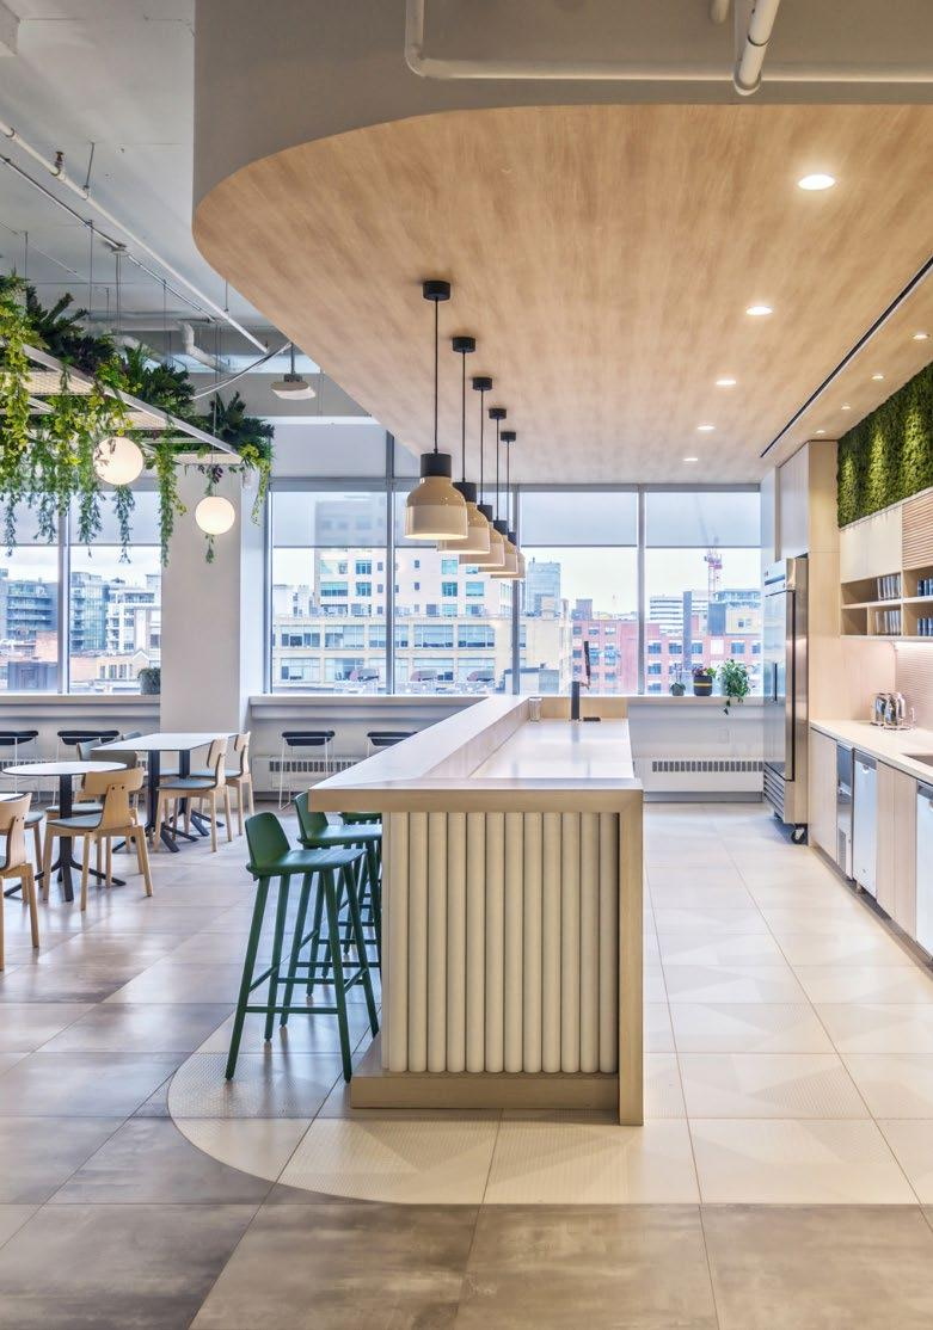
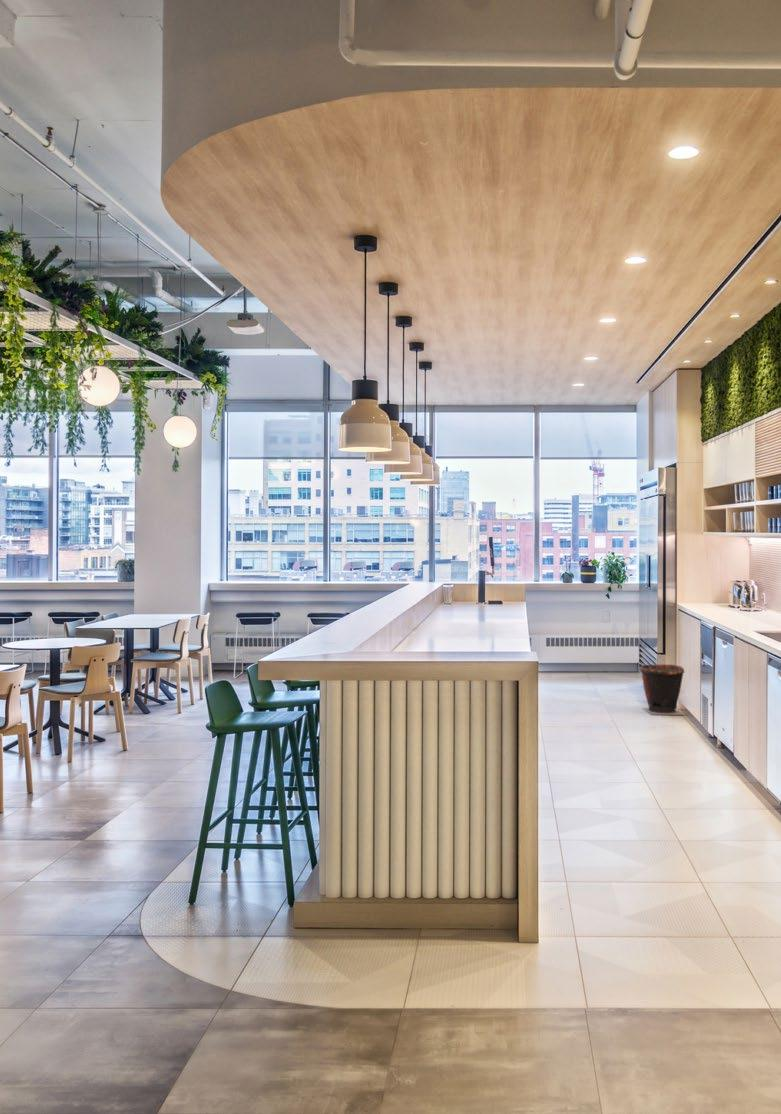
+ waste bin [639,663,687,716]
